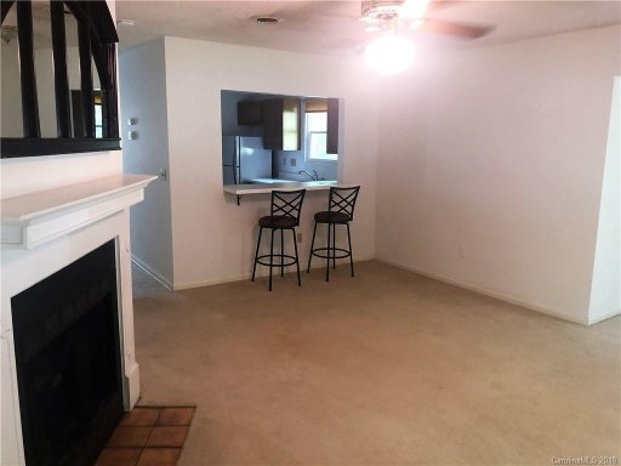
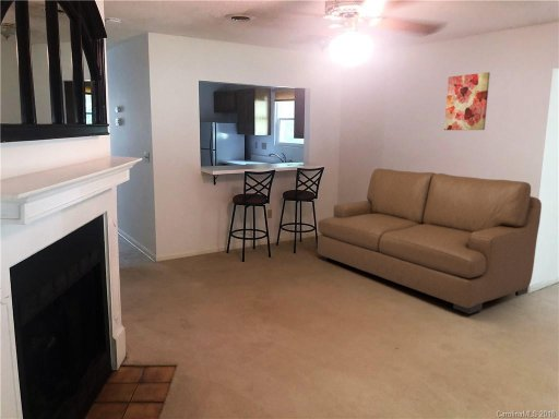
+ wall art [443,71,491,131]
+ sofa [317,168,543,315]
